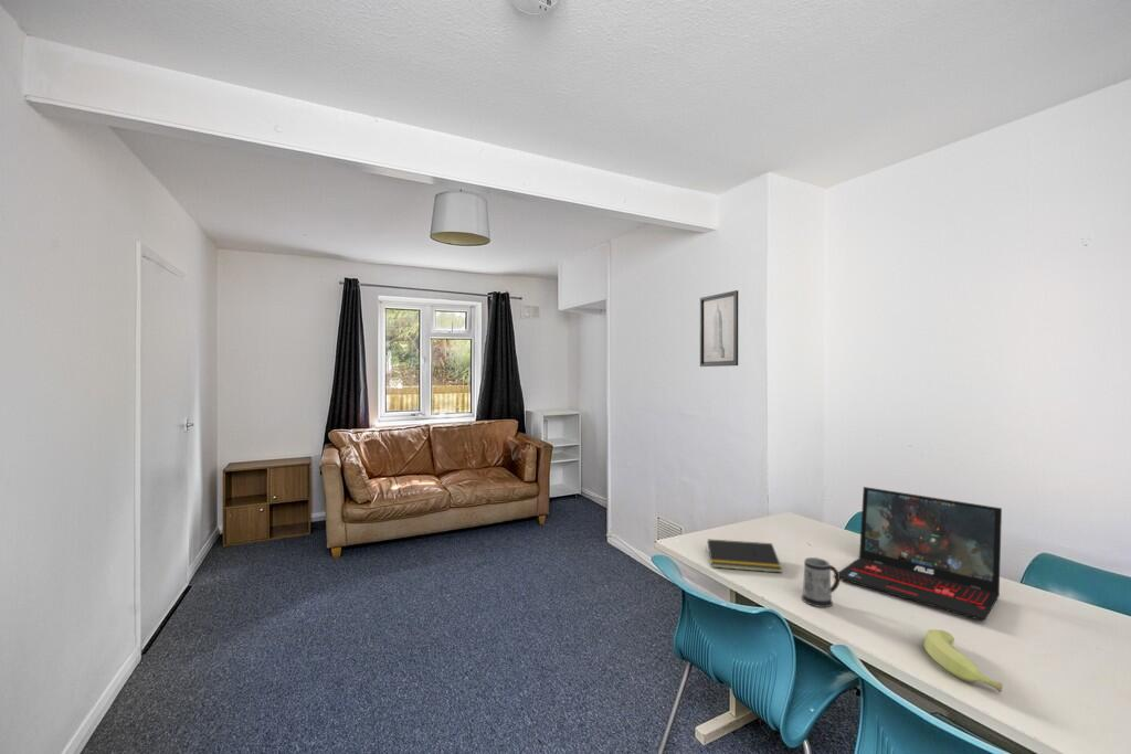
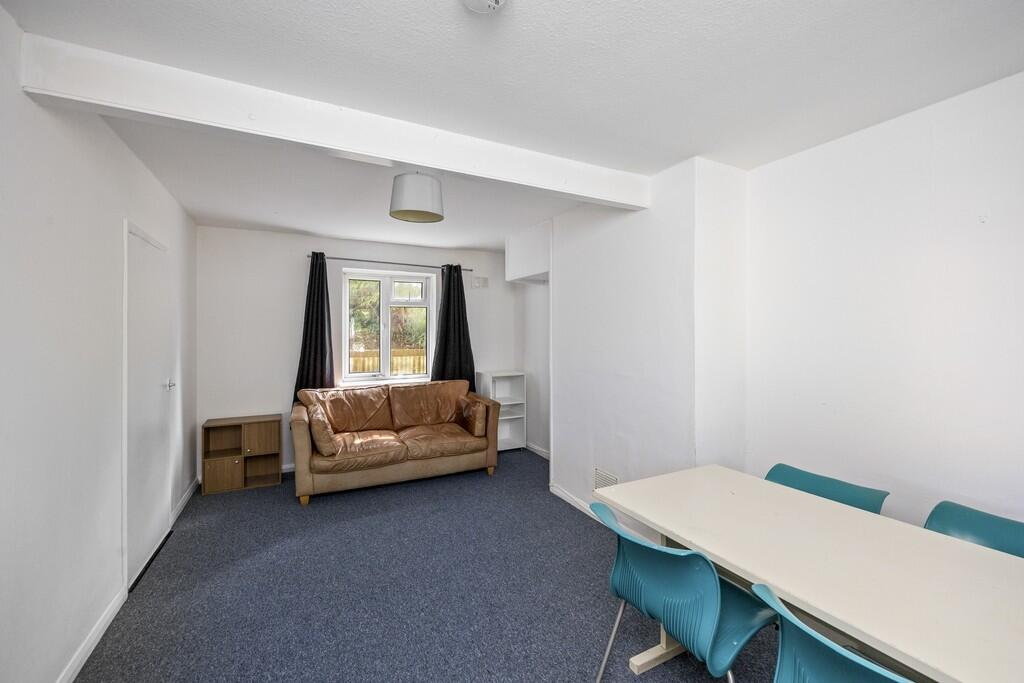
- mug [801,556,841,608]
- wall art [699,289,739,368]
- notepad [705,539,783,574]
- banana [923,628,1004,693]
- laptop [833,486,1003,622]
